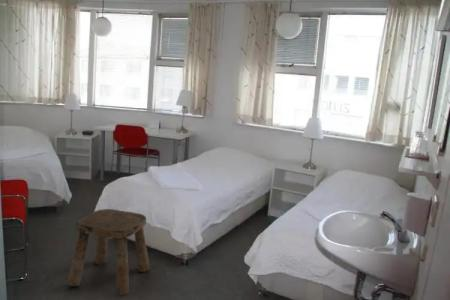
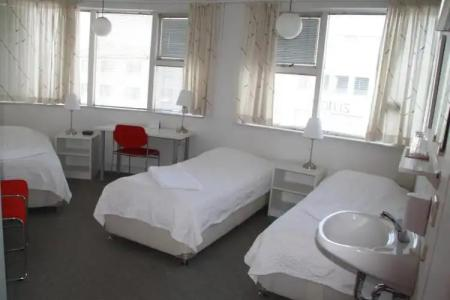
- stool [66,208,150,296]
